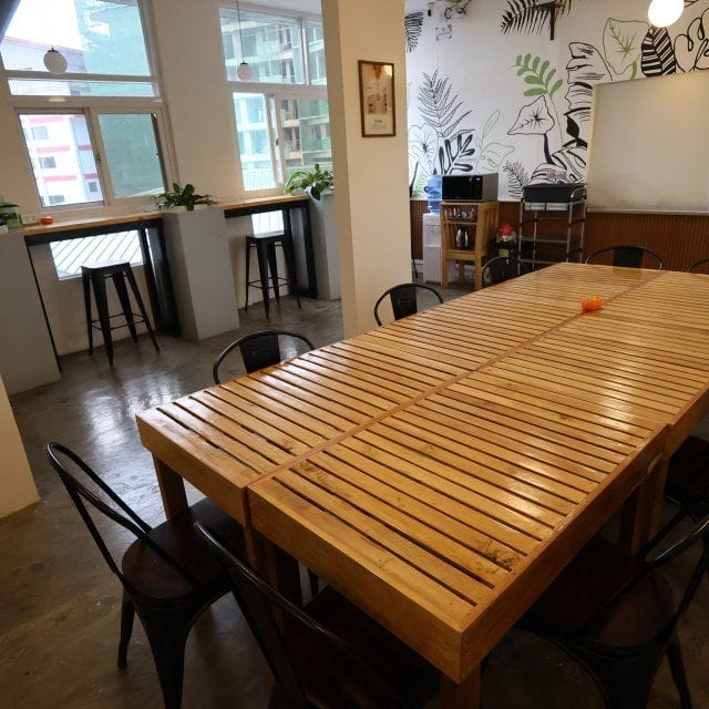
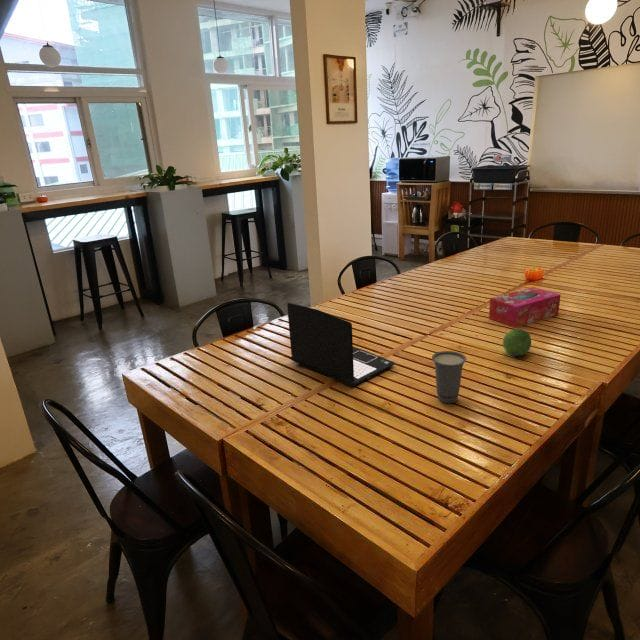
+ laptop [286,302,396,388]
+ fruit [502,328,532,357]
+ cup [431,350,467,404]
+ tissue box [488,286,562,329]
